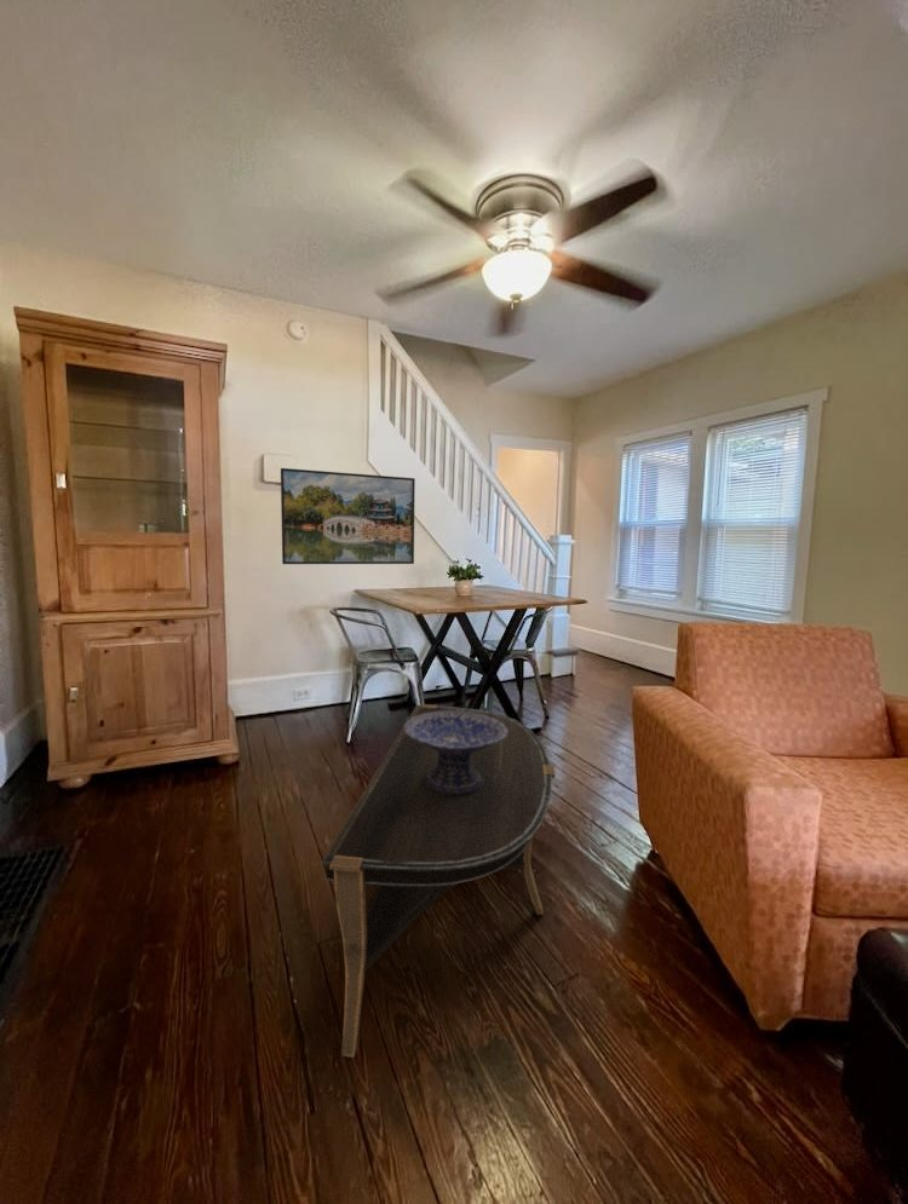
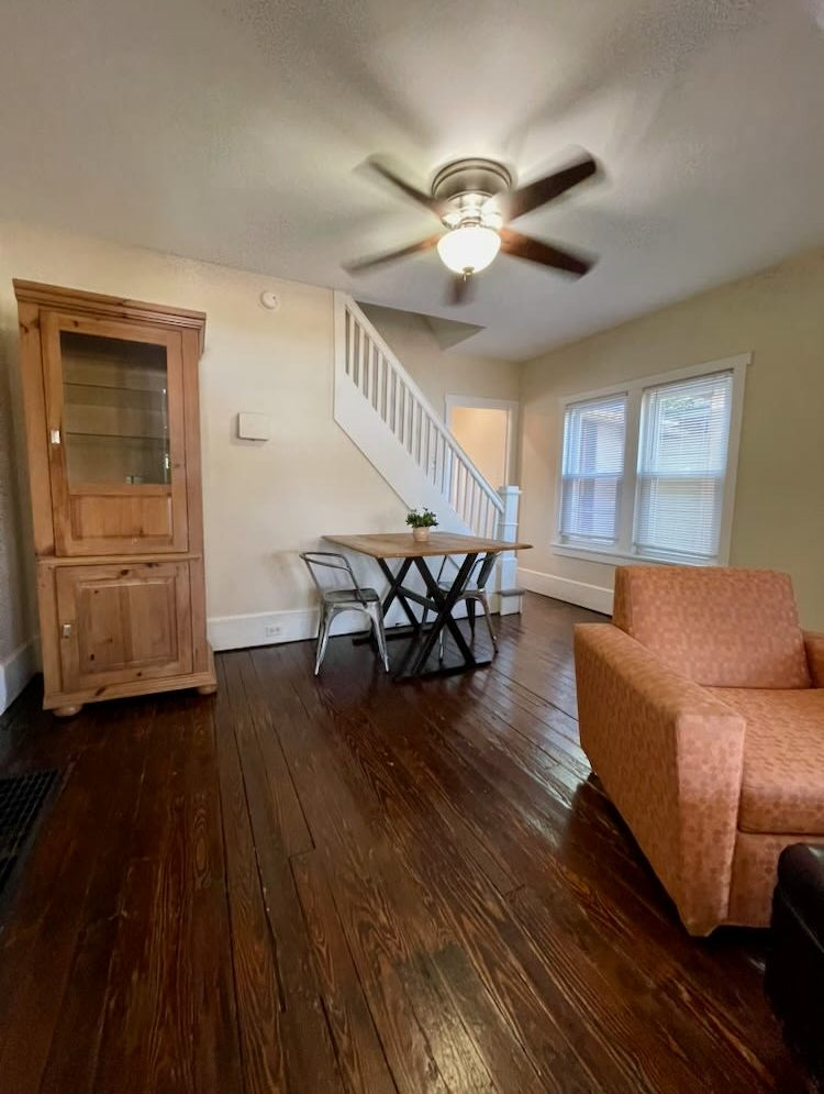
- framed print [280,467,416,565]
- coffee table [321,703,557,1059]
- decorative bowl [403,712,507,794]
